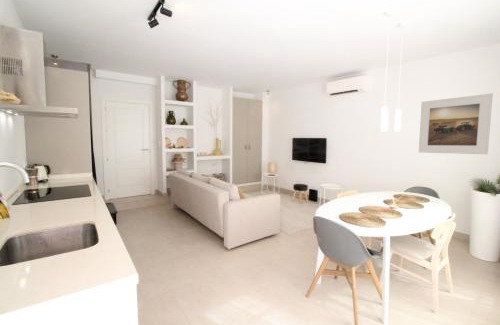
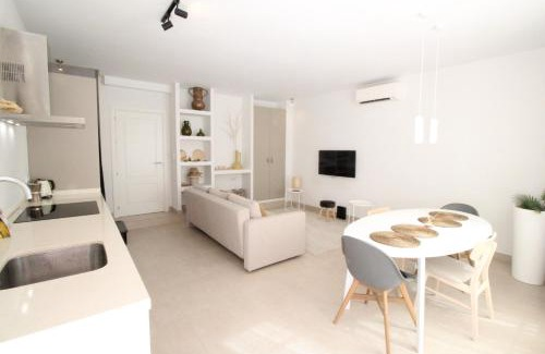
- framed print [418,92,494,155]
